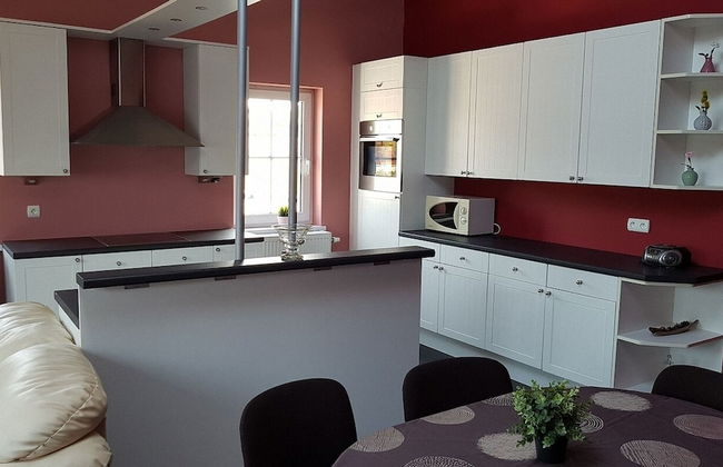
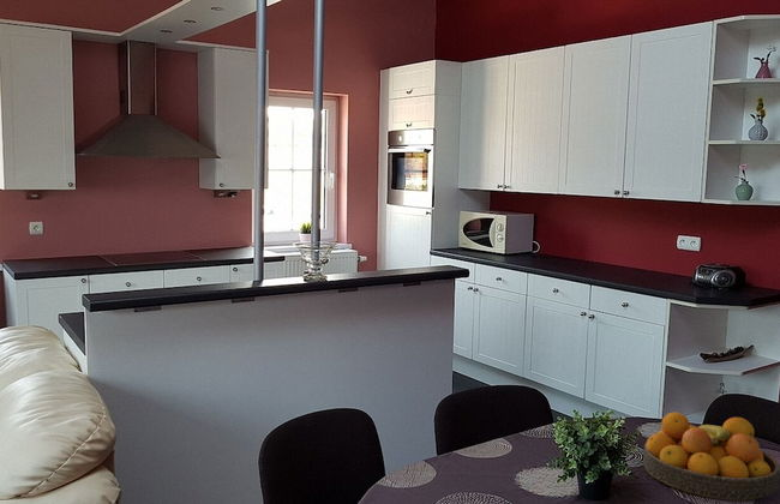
+ fruit bowl [642,412,780,502]
